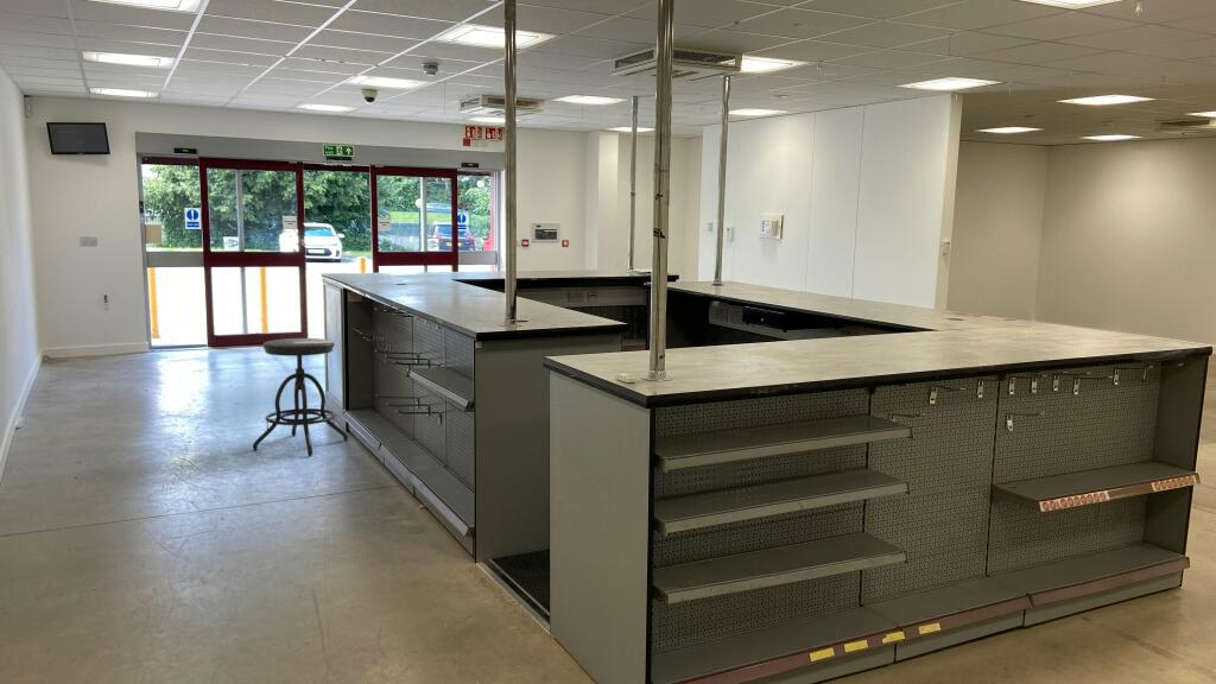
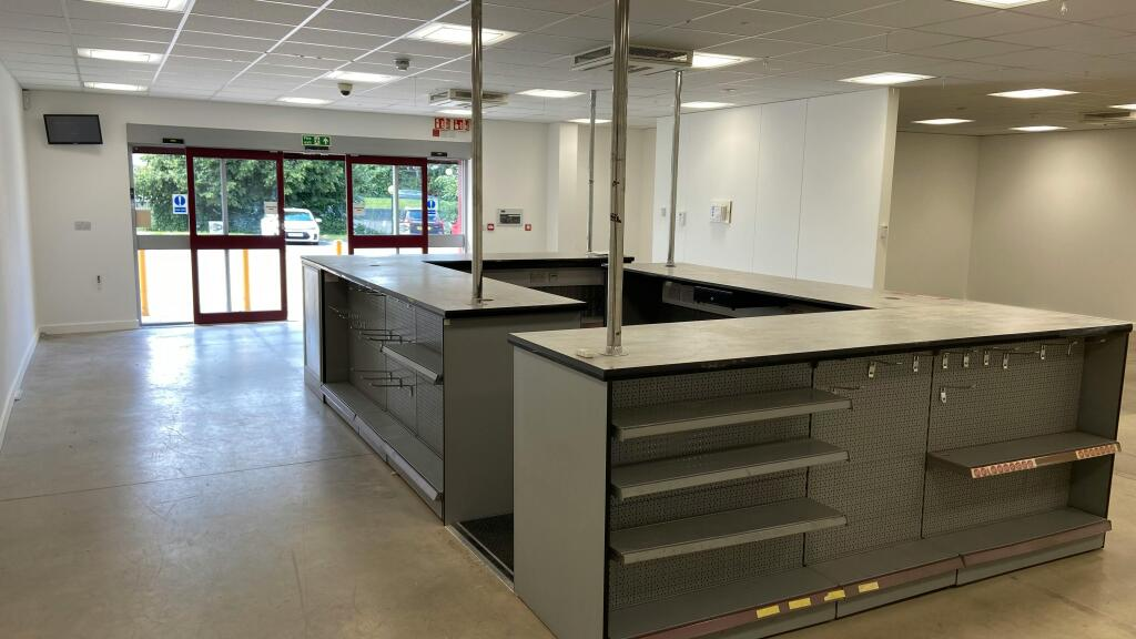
- stool [252,337,349,457]
